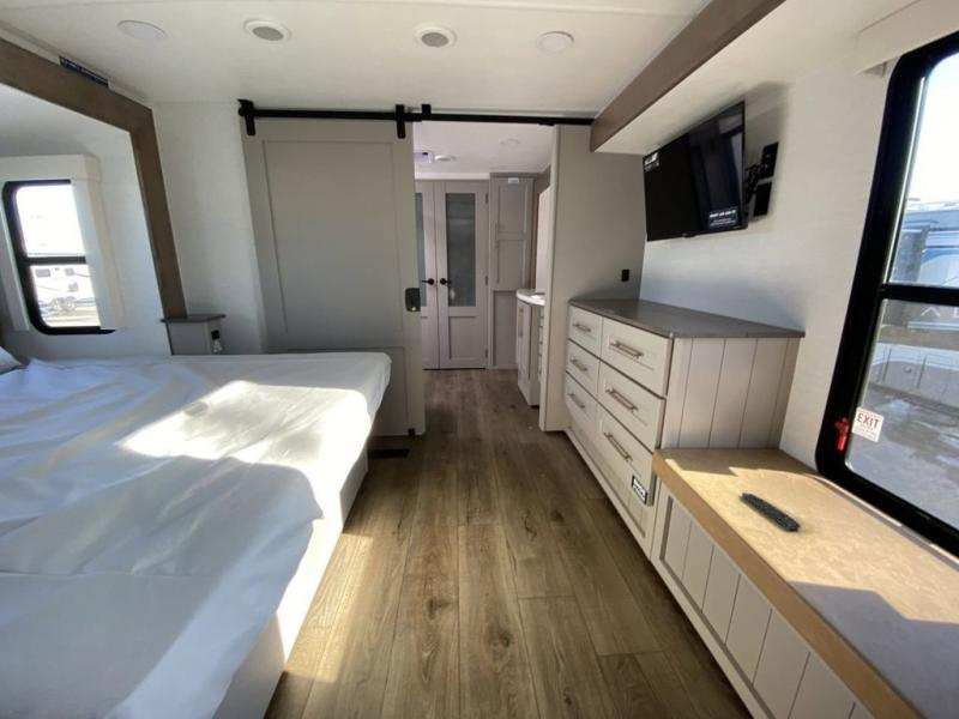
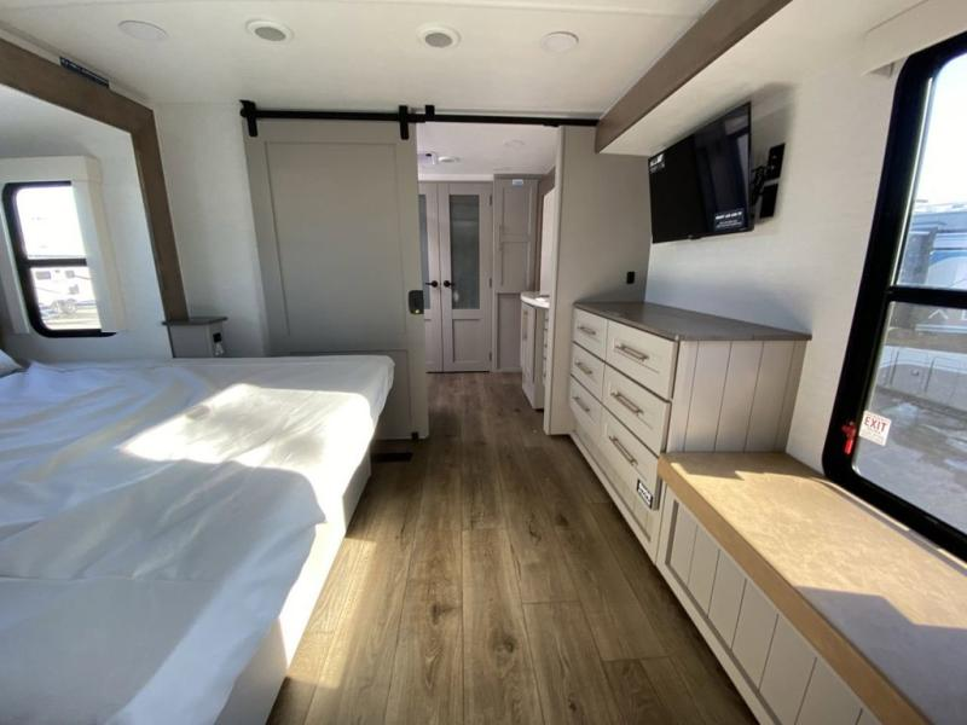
- remote control [741,491,802,531]
